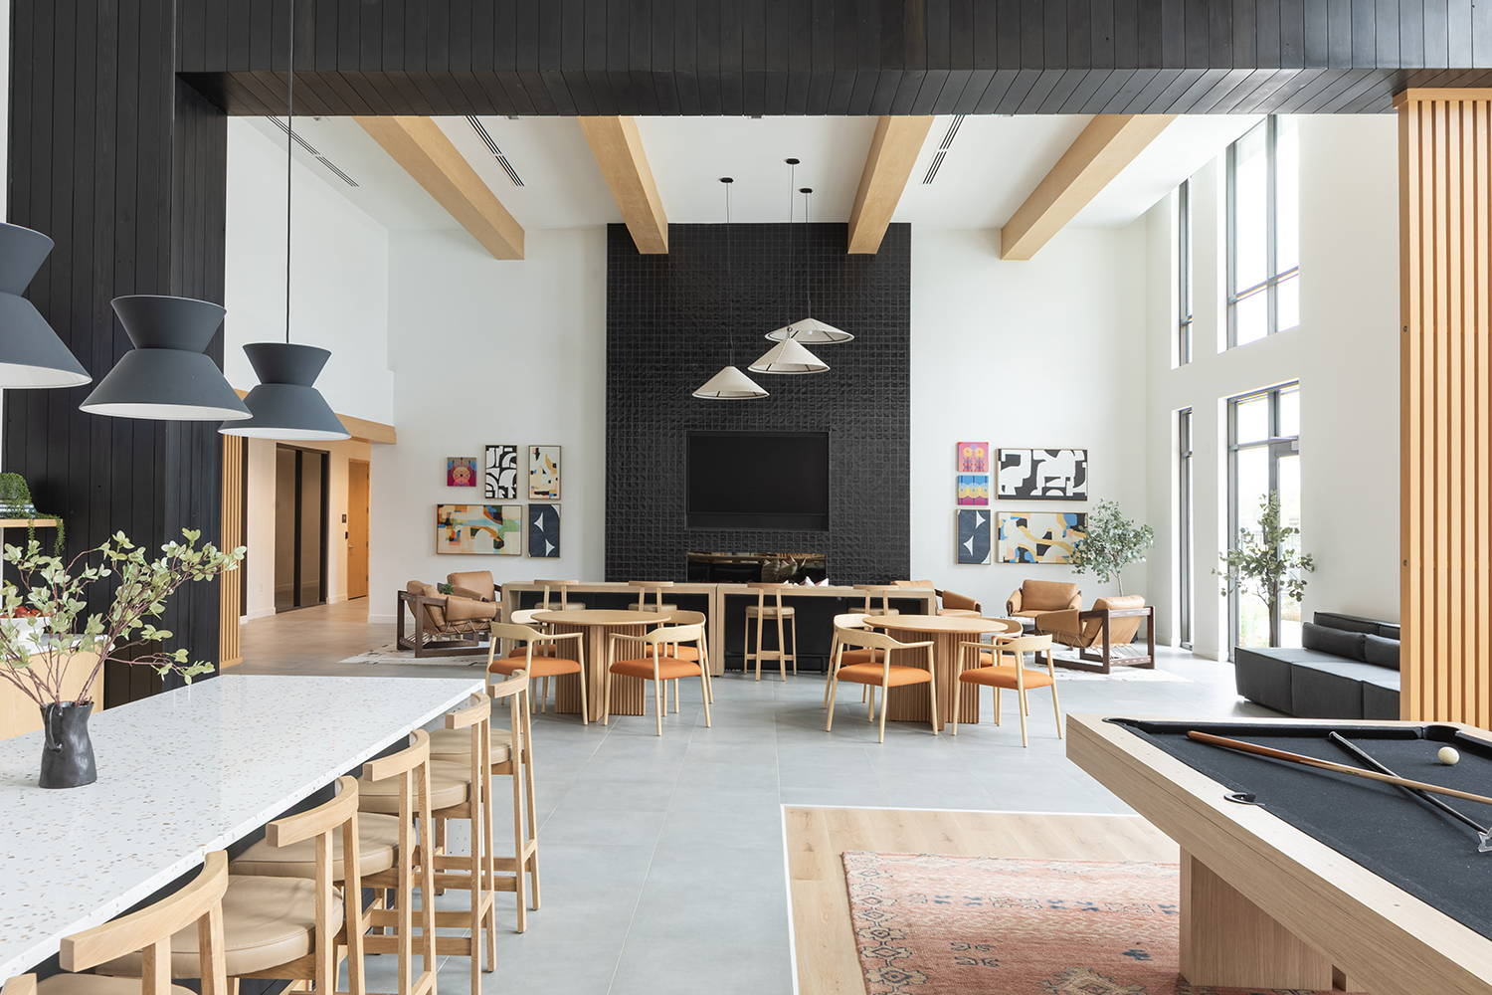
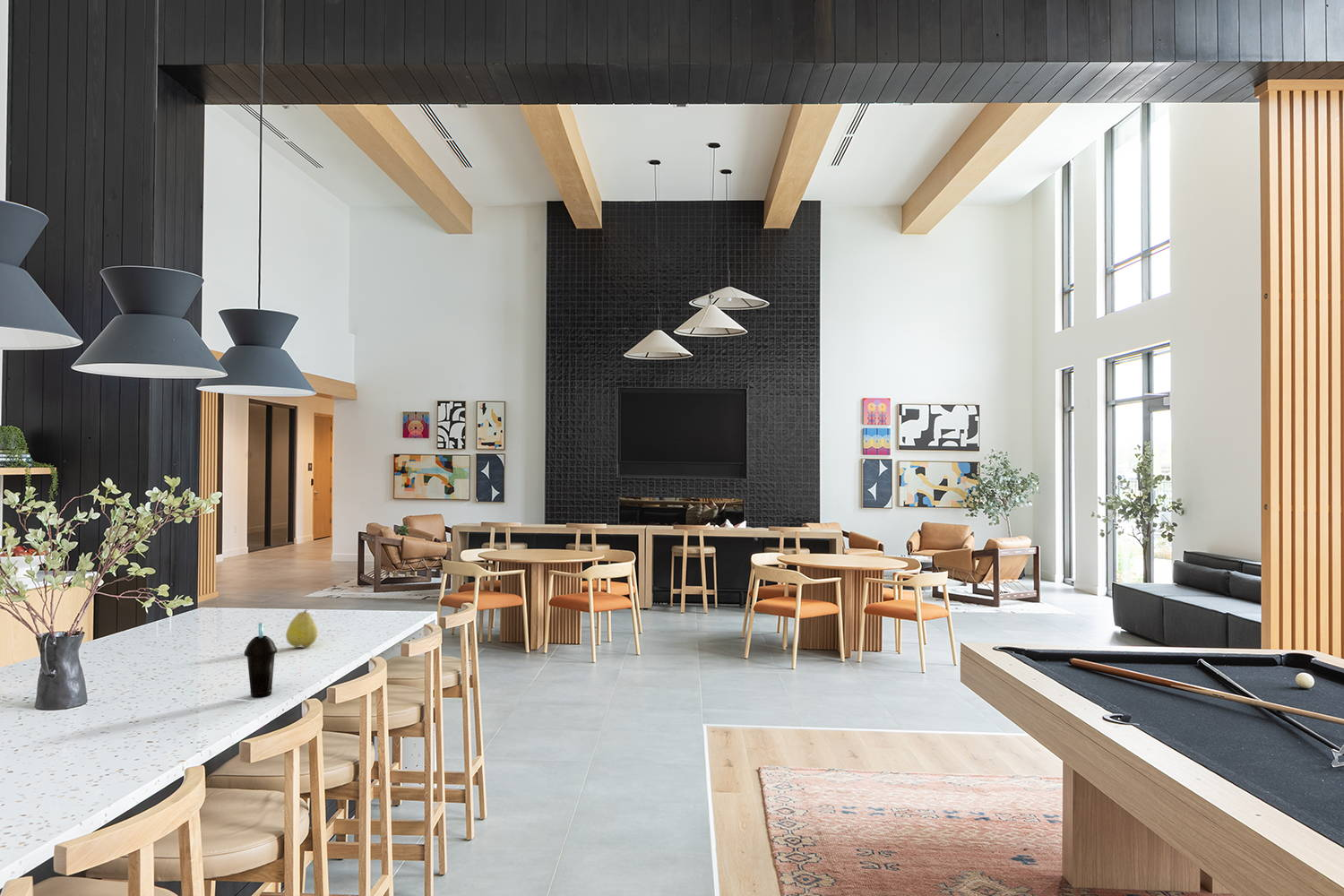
+ fruit [285,608,318,648]
+ cup [243,622,278,699]
